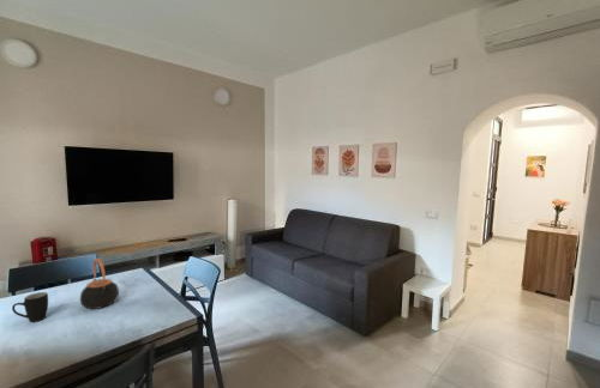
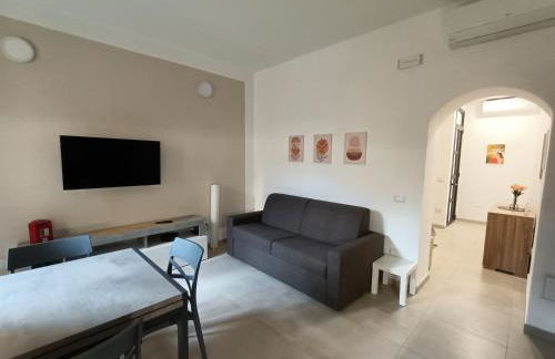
- mug [11,291,49,323]
- teapot [79,257,120,310]
